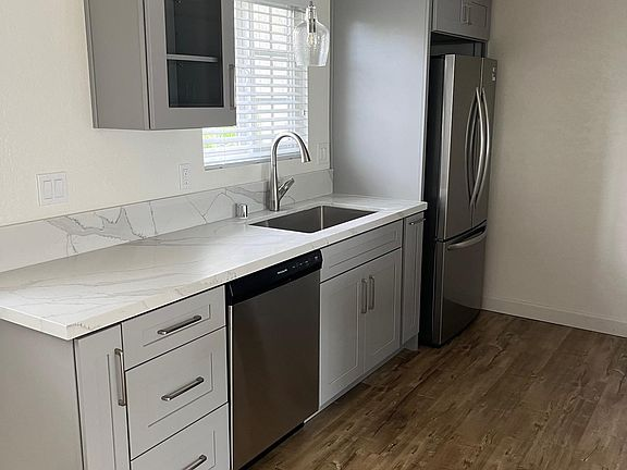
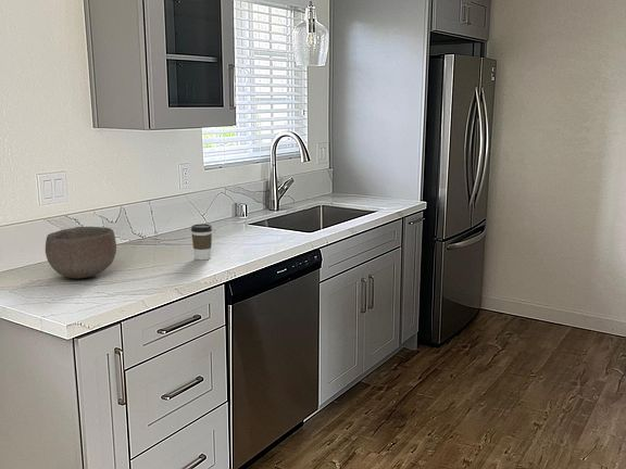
+ bowl [45,226,117,279]
+ coffee cup [190,223,213,261]
